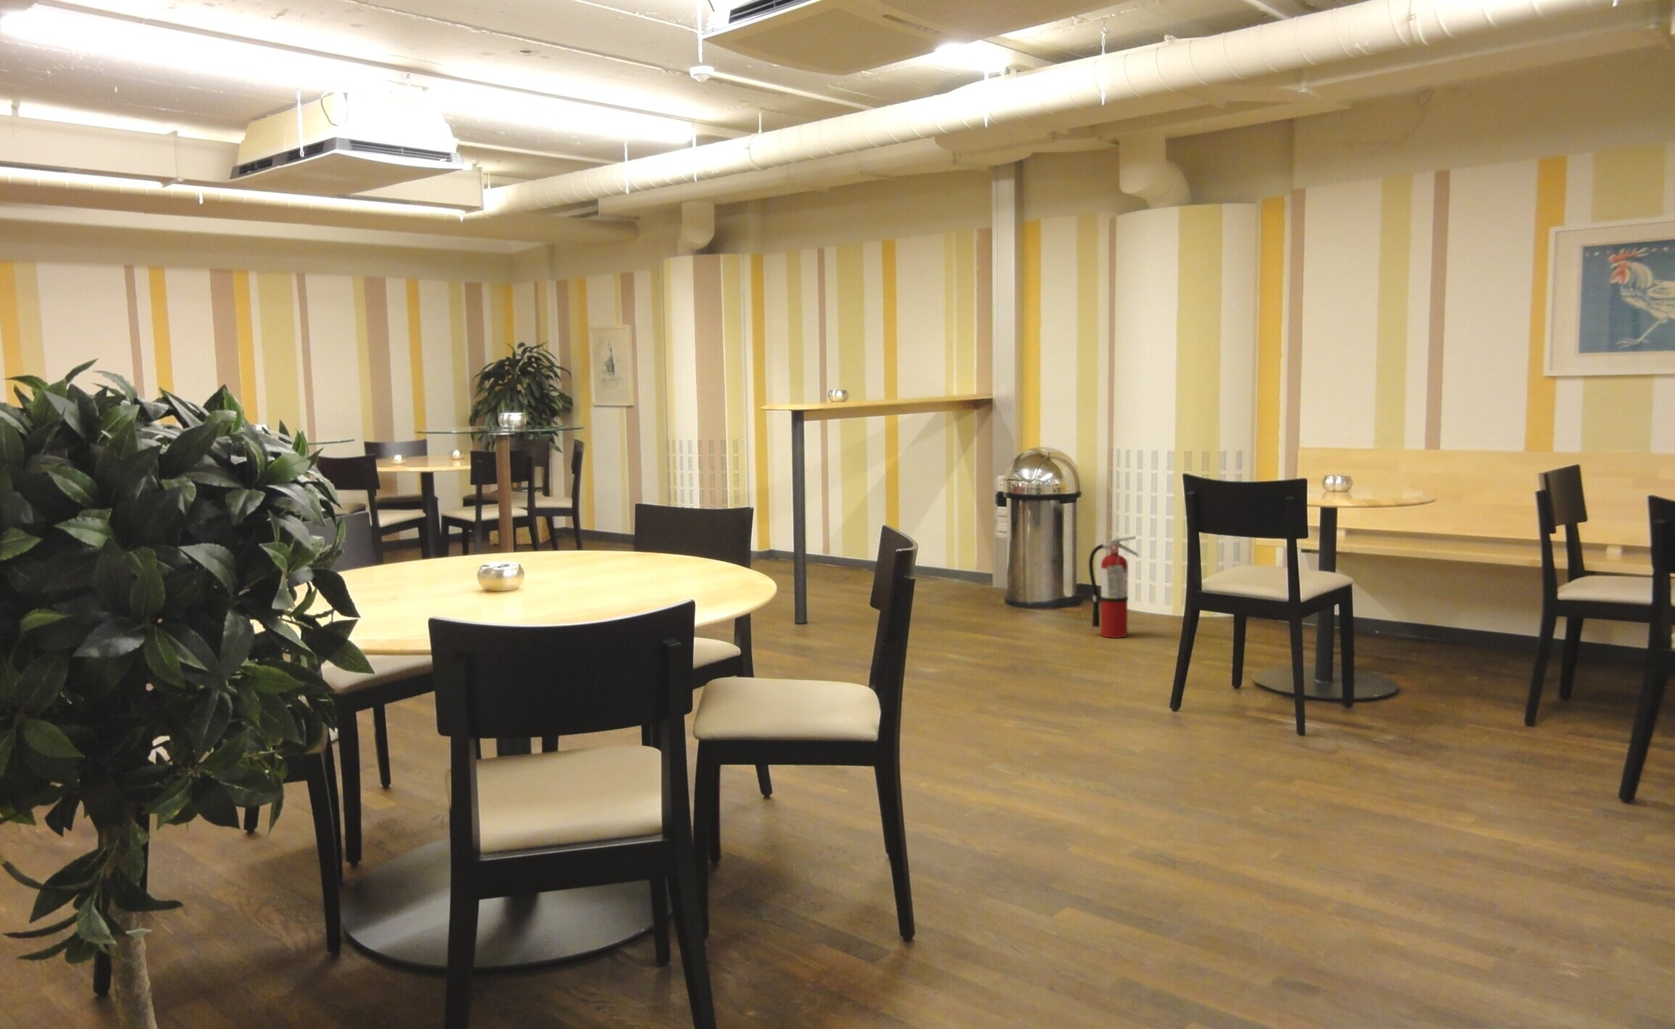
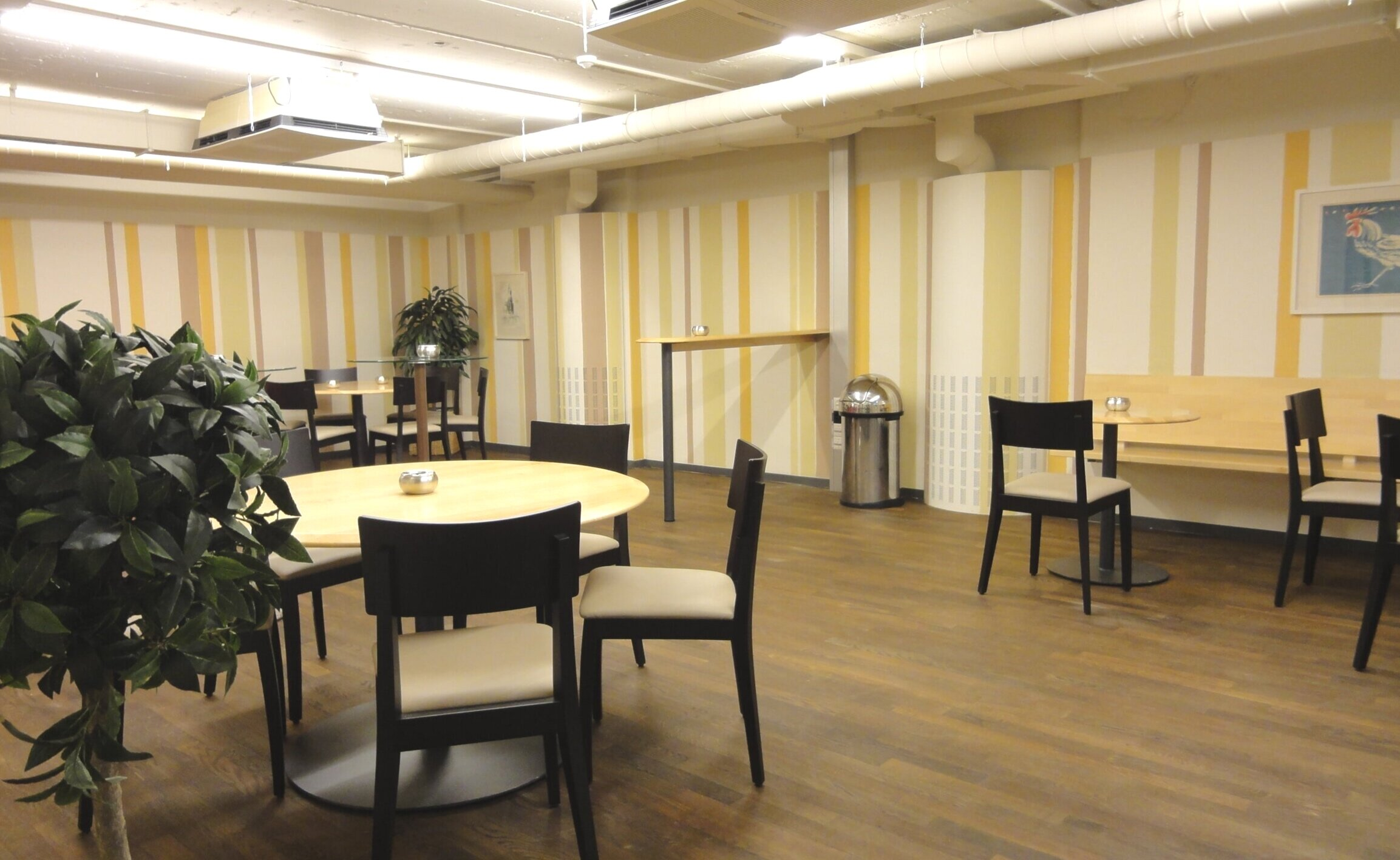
- fire extinguisher [1088,534,1139,639]
